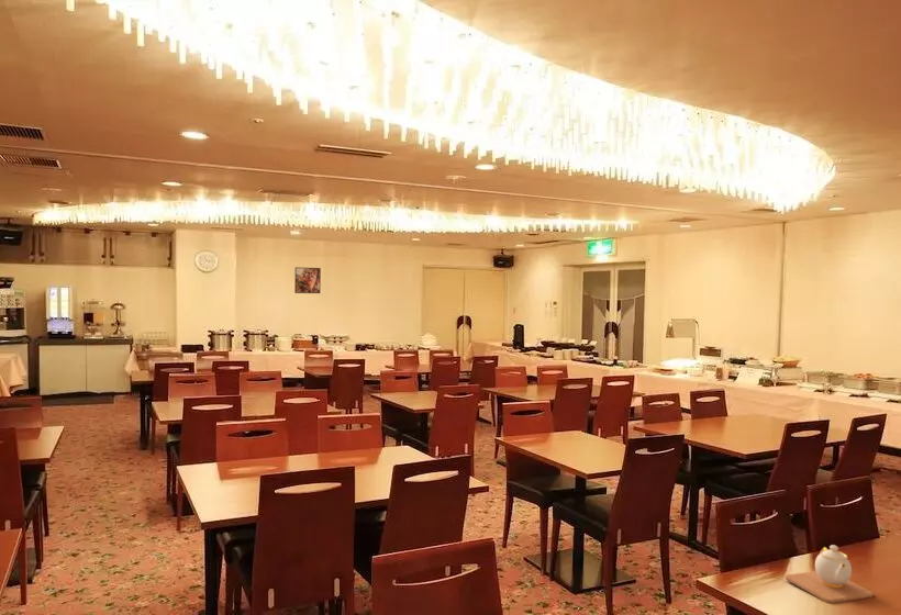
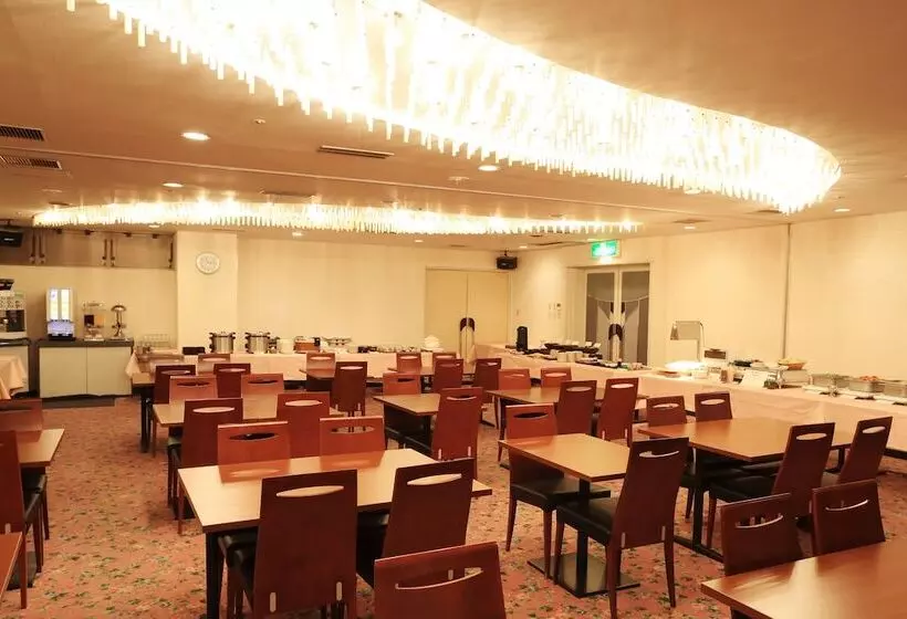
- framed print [293,266,322,294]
- teapot [785,544,875,604]
